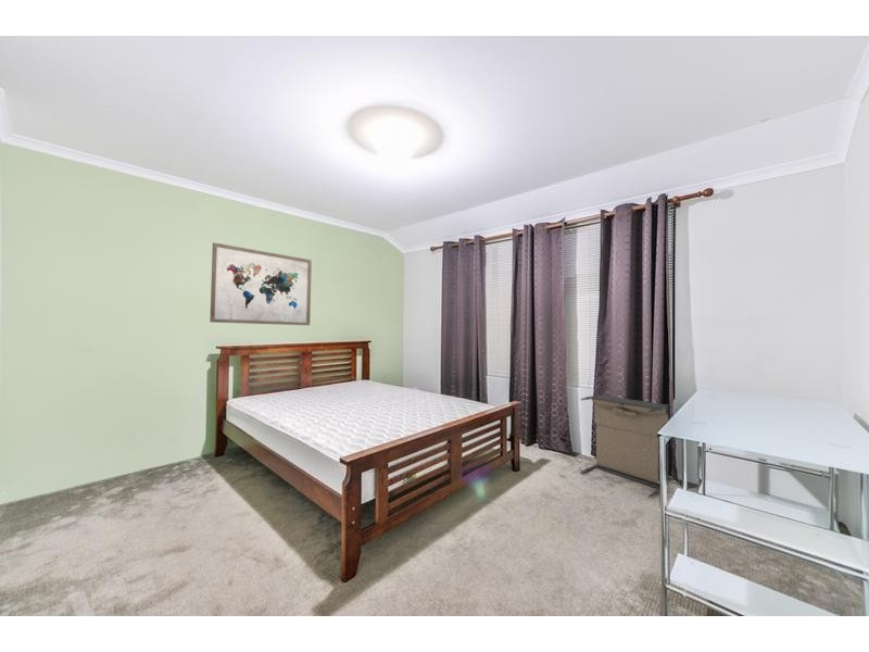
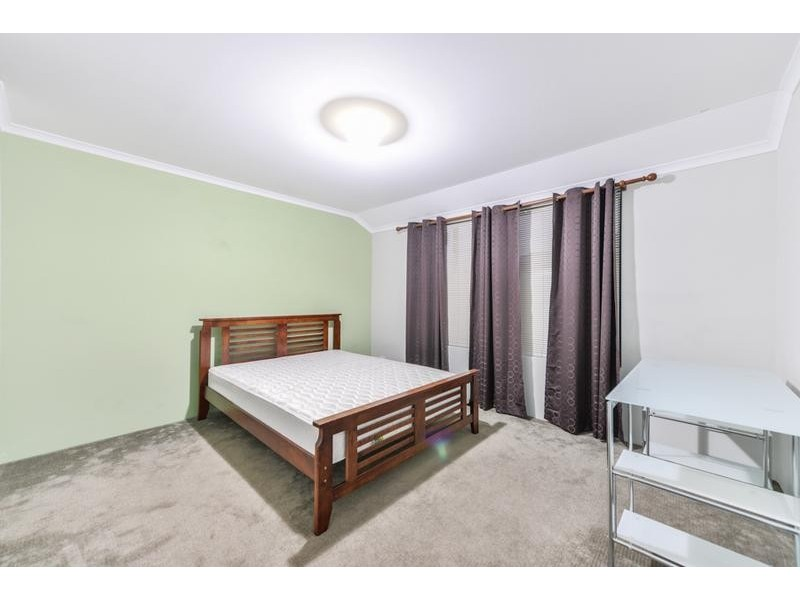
- wall art [209,241,313,326]
- laundry hamper [579,393,669,499]
